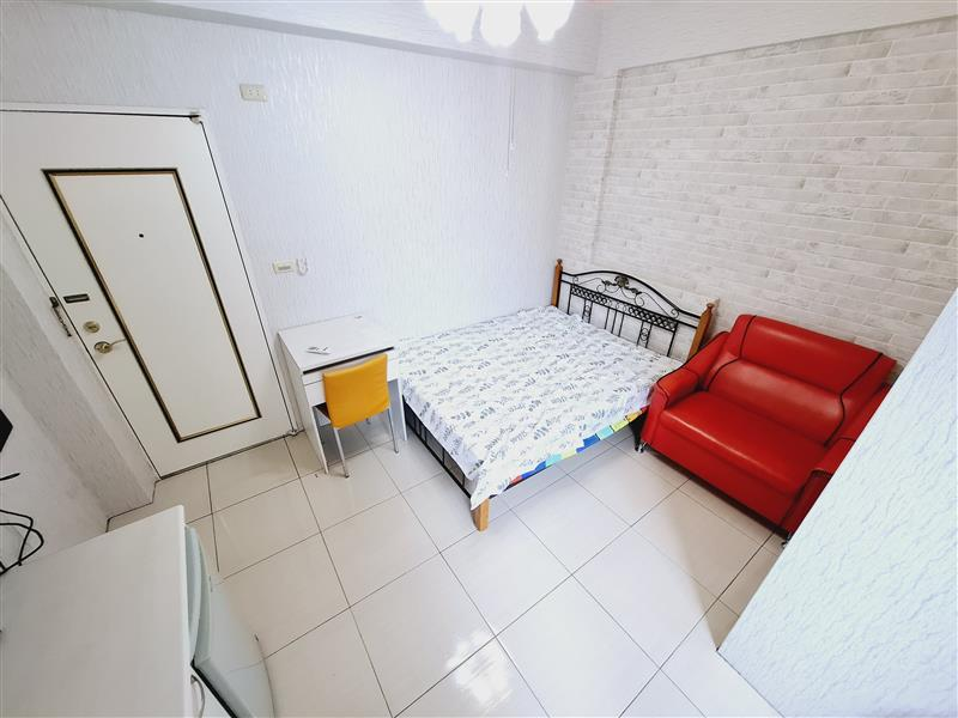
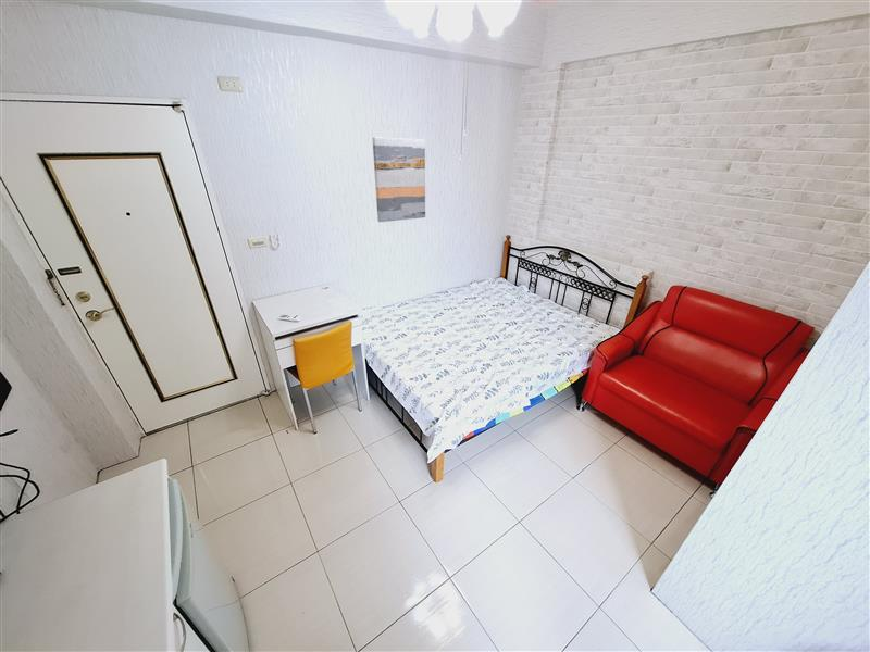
+ wall art [371,136,426,223]
